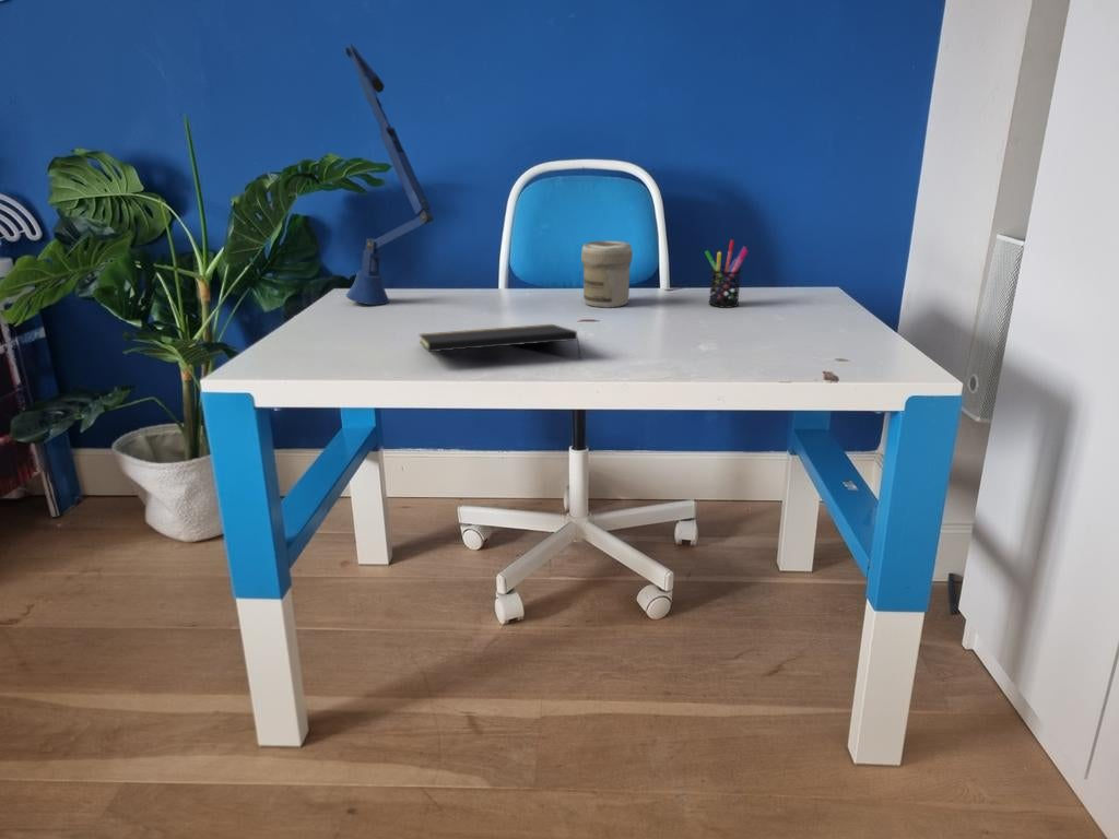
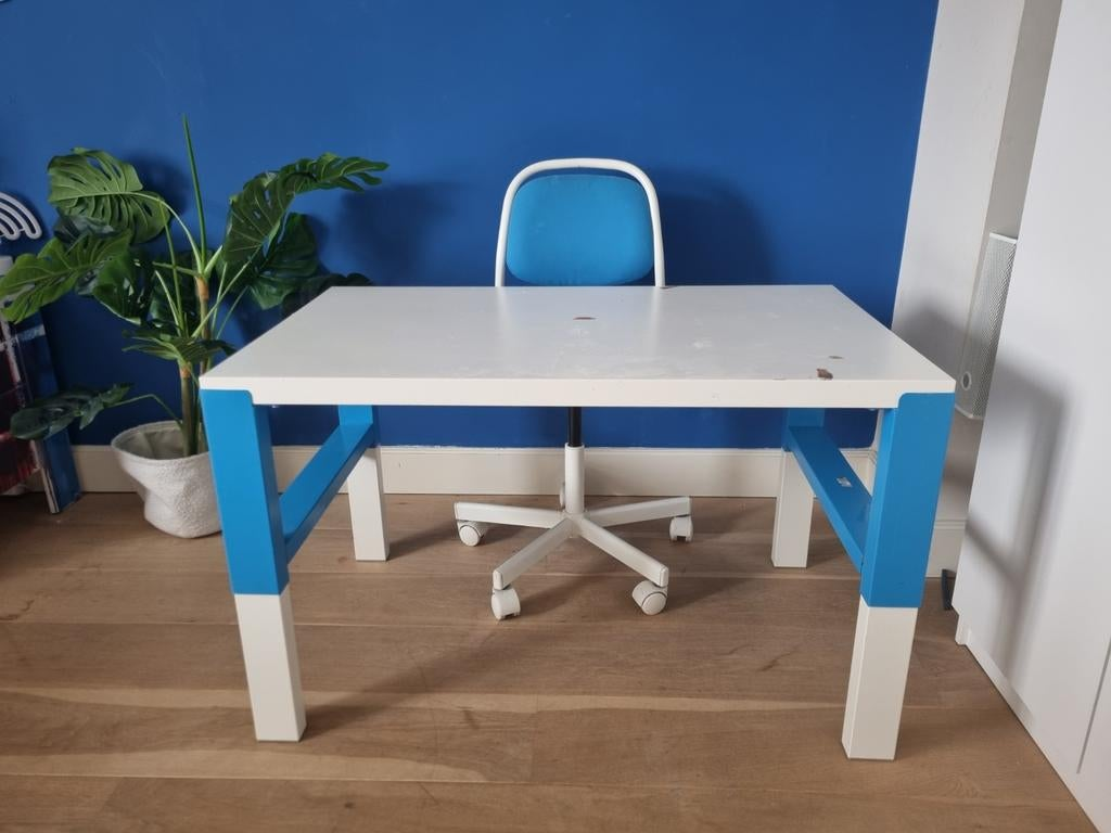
- desk lamp [343,42,435,306]
- notepad [417,323,582,361]
- jar [580,239,634,309]
- pen holder [704,239,749,309]
